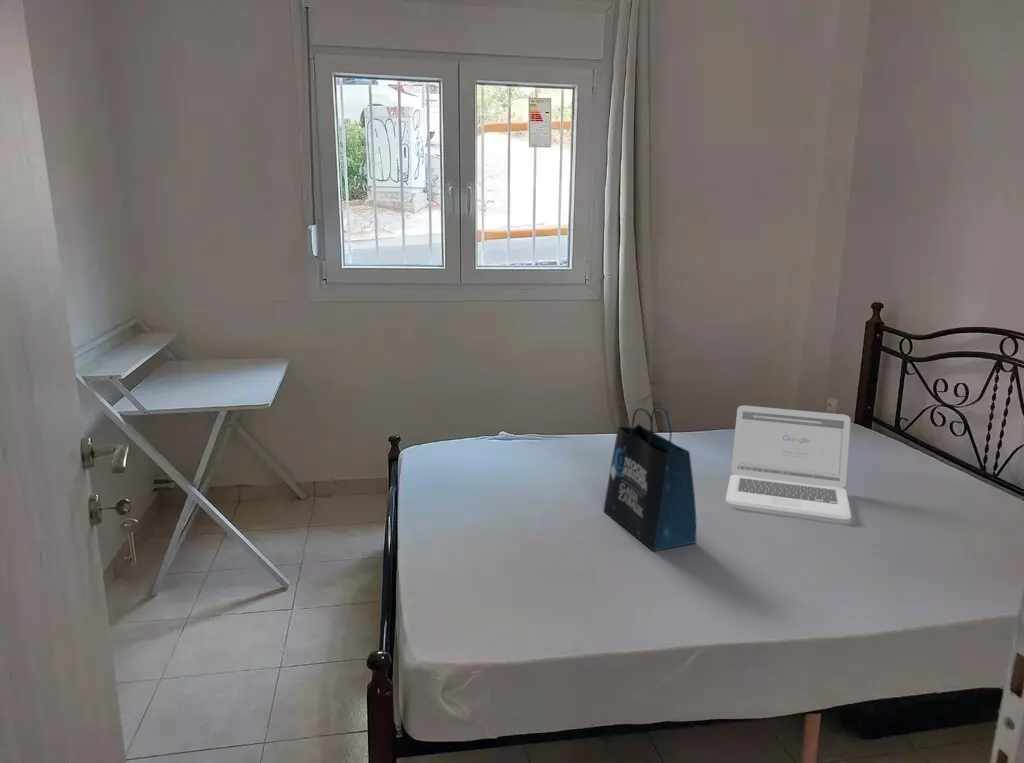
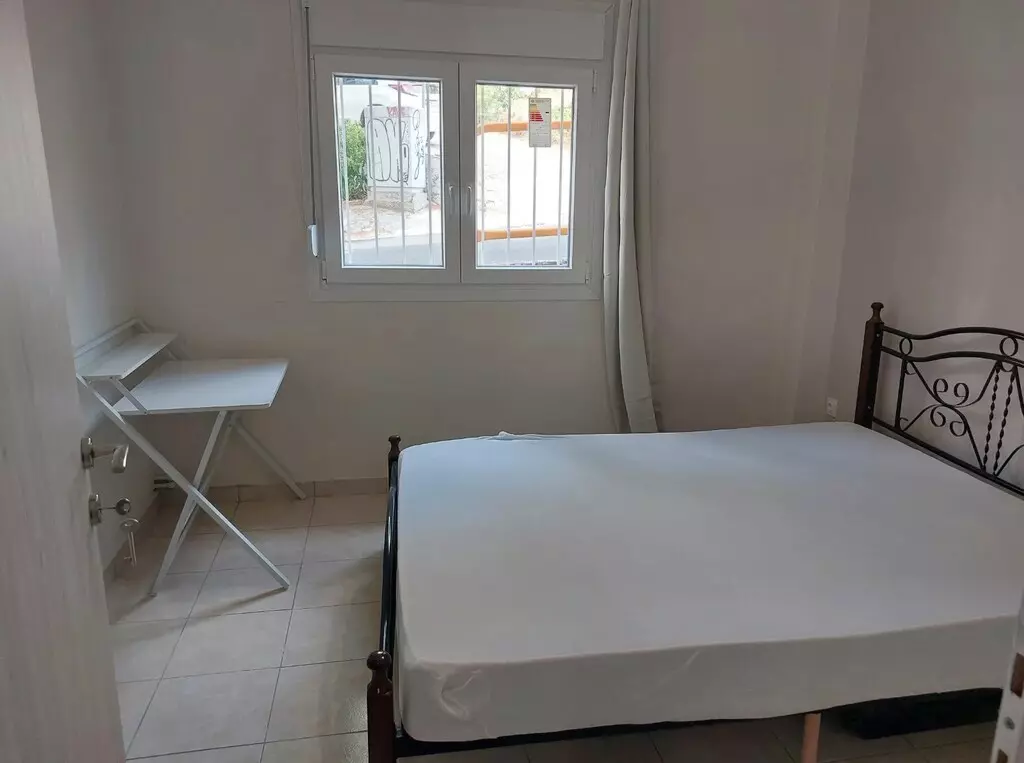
- laptop [725,404,852,520]
- tote bag [602,405,697,552]
